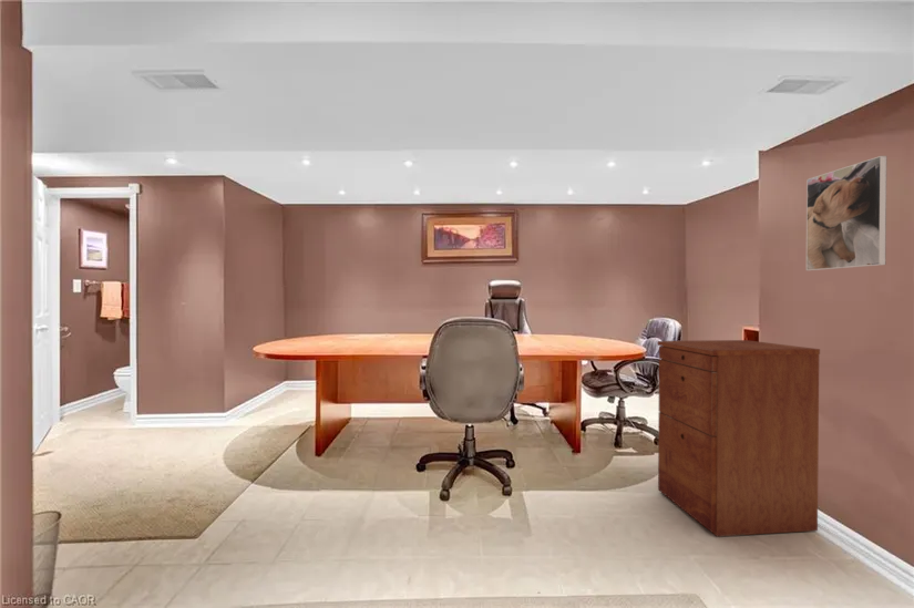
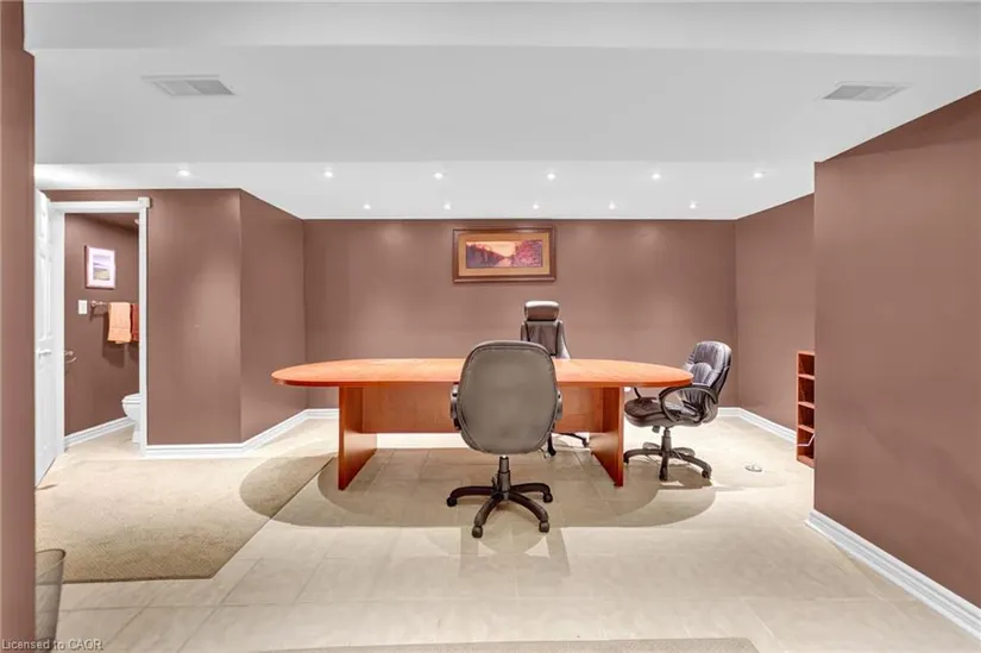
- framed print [805,155,889,271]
- filing cabinet [656,339,821,537]
